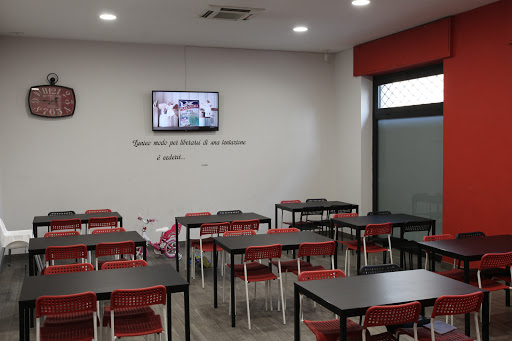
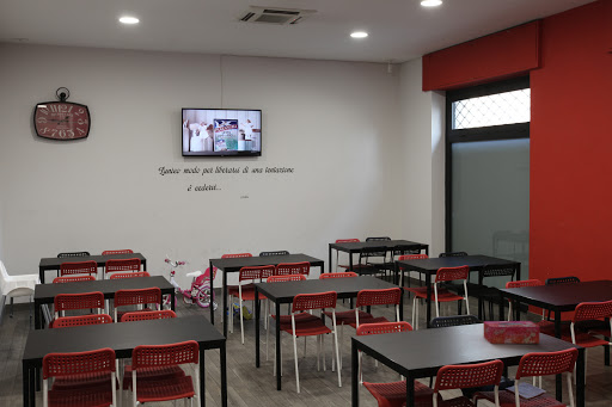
+ tissue box [483,320,540,345]
